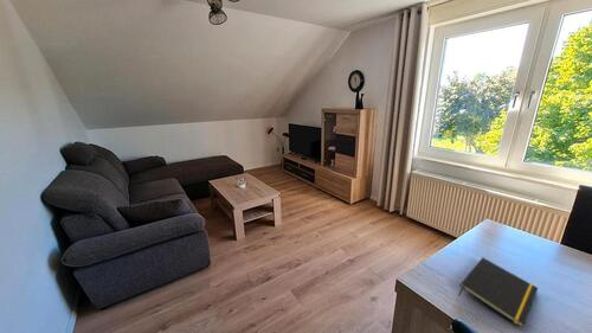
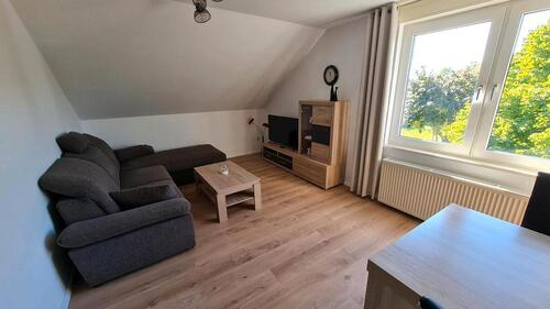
- notepad [457,256,539,328]
